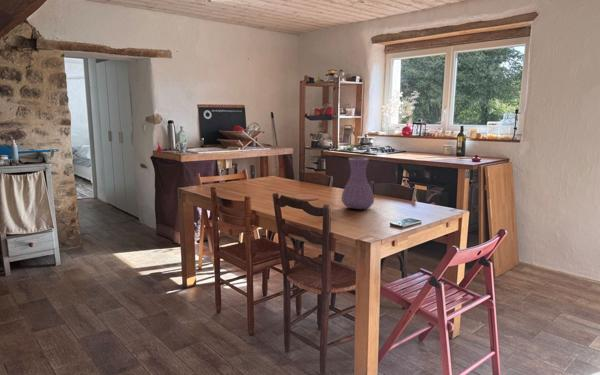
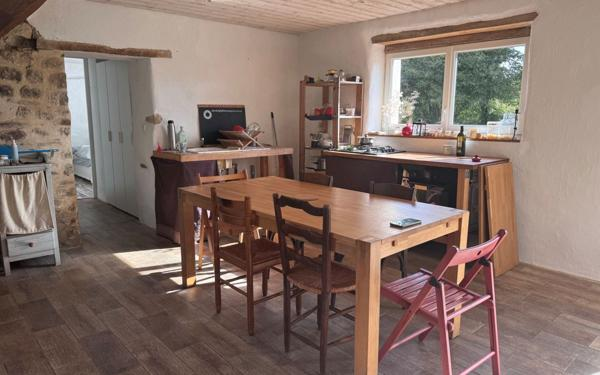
- vase [341,157,375,210]
